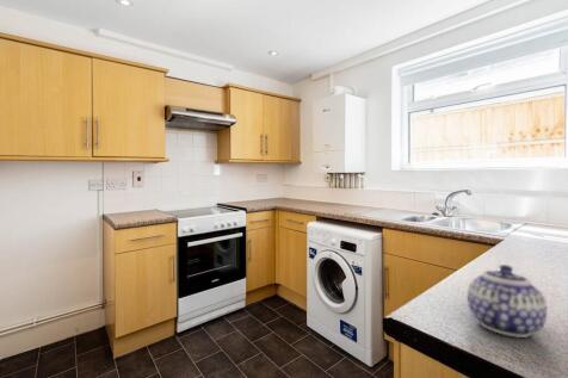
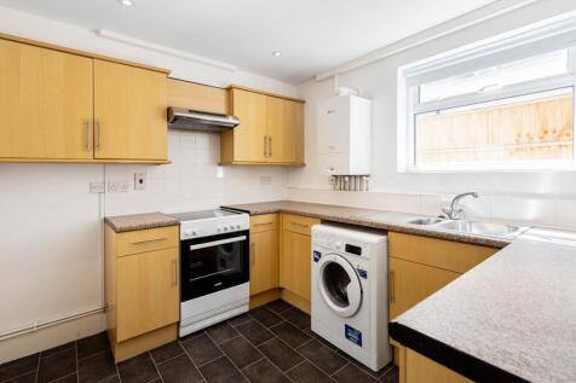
- teapot [467,264,548,339]
